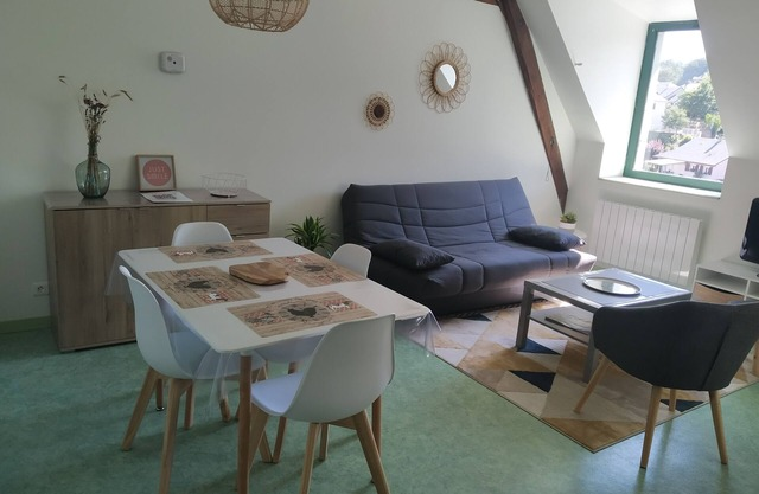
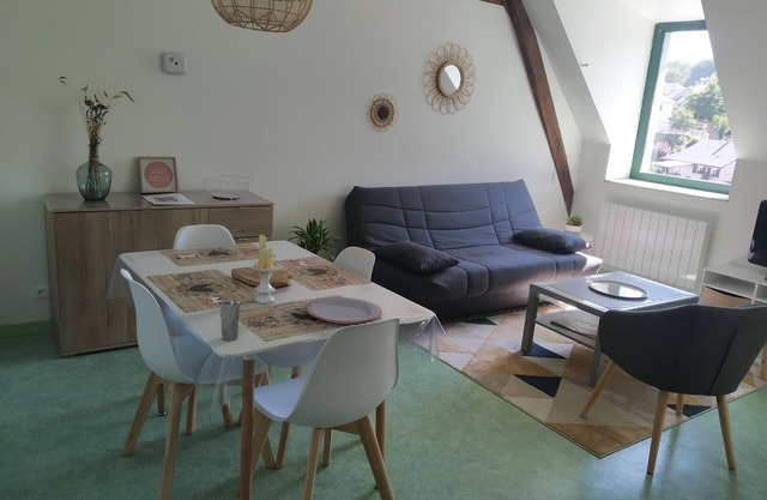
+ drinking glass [219,299,241,342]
+ candle [247,234,283,305]
+ plate [304,296,384,325]
